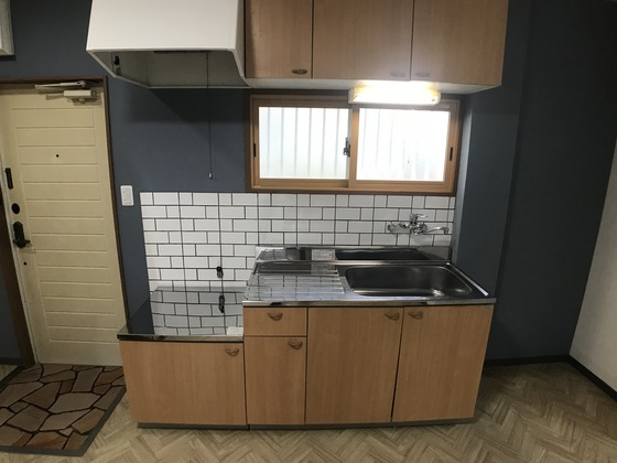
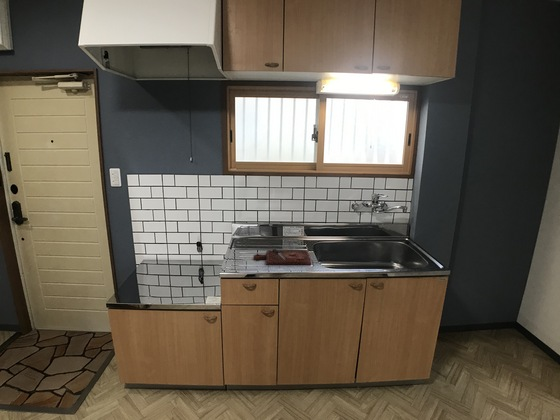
+ cutting board [252,248,312,266]
